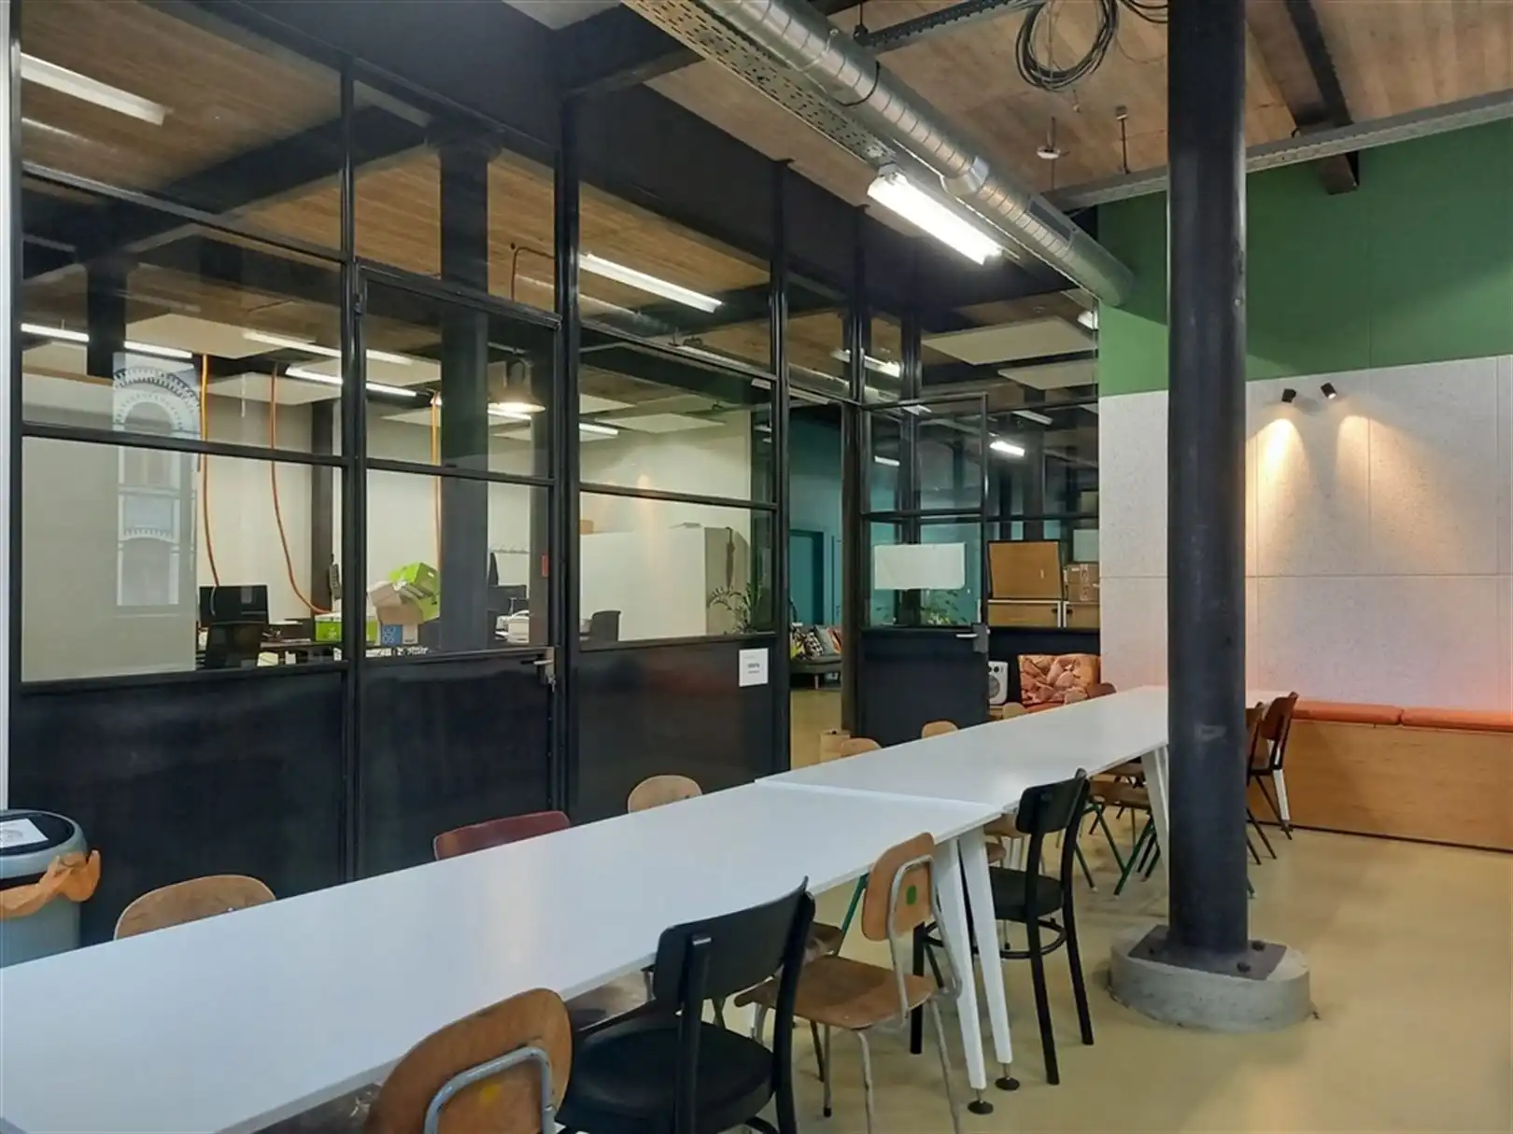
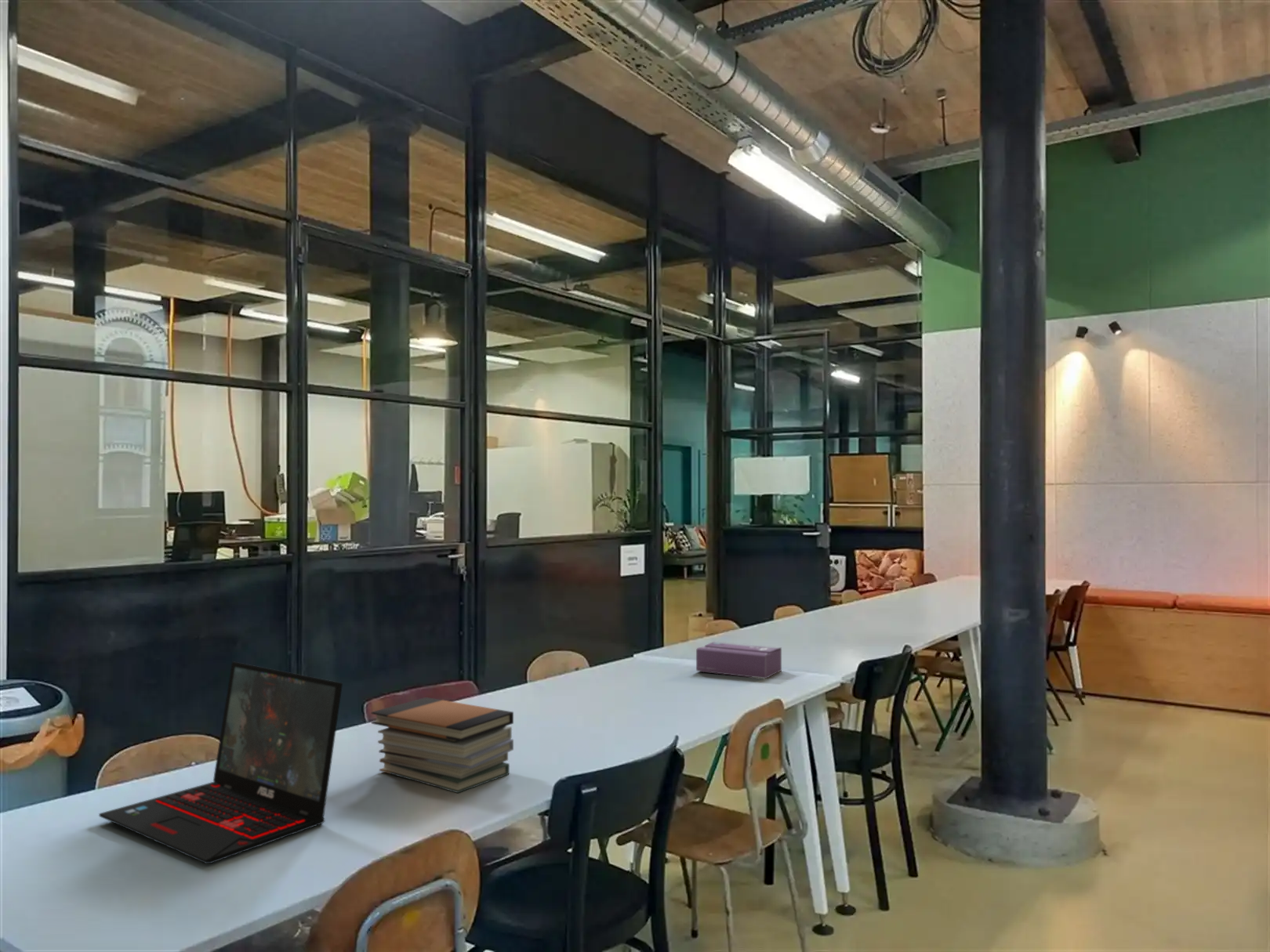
+ book stack [371,697,514,794]
+ laptop [98,661,343,864]
+ tissue box [695,640,782,679]
